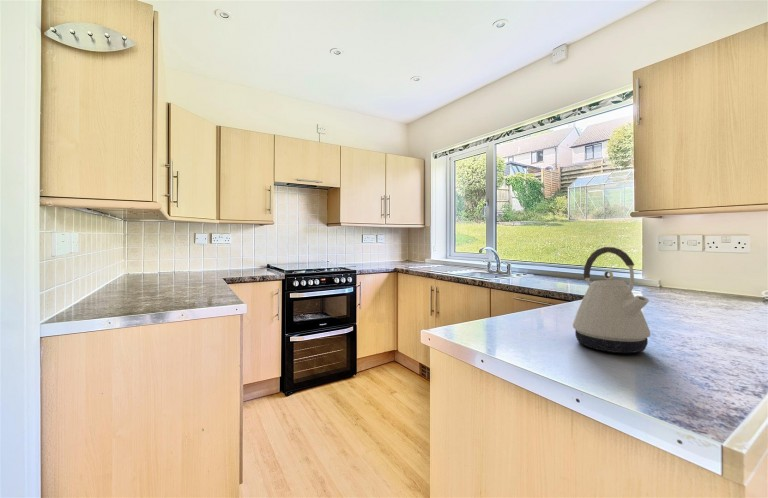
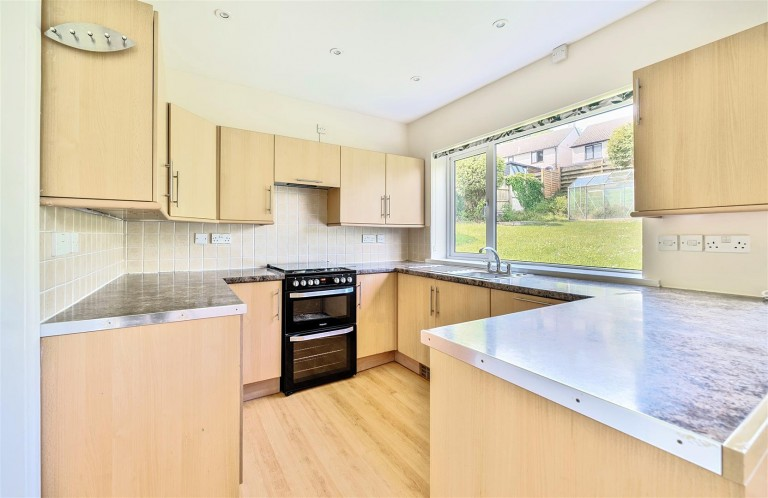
- kettle [572,246,651,354]
